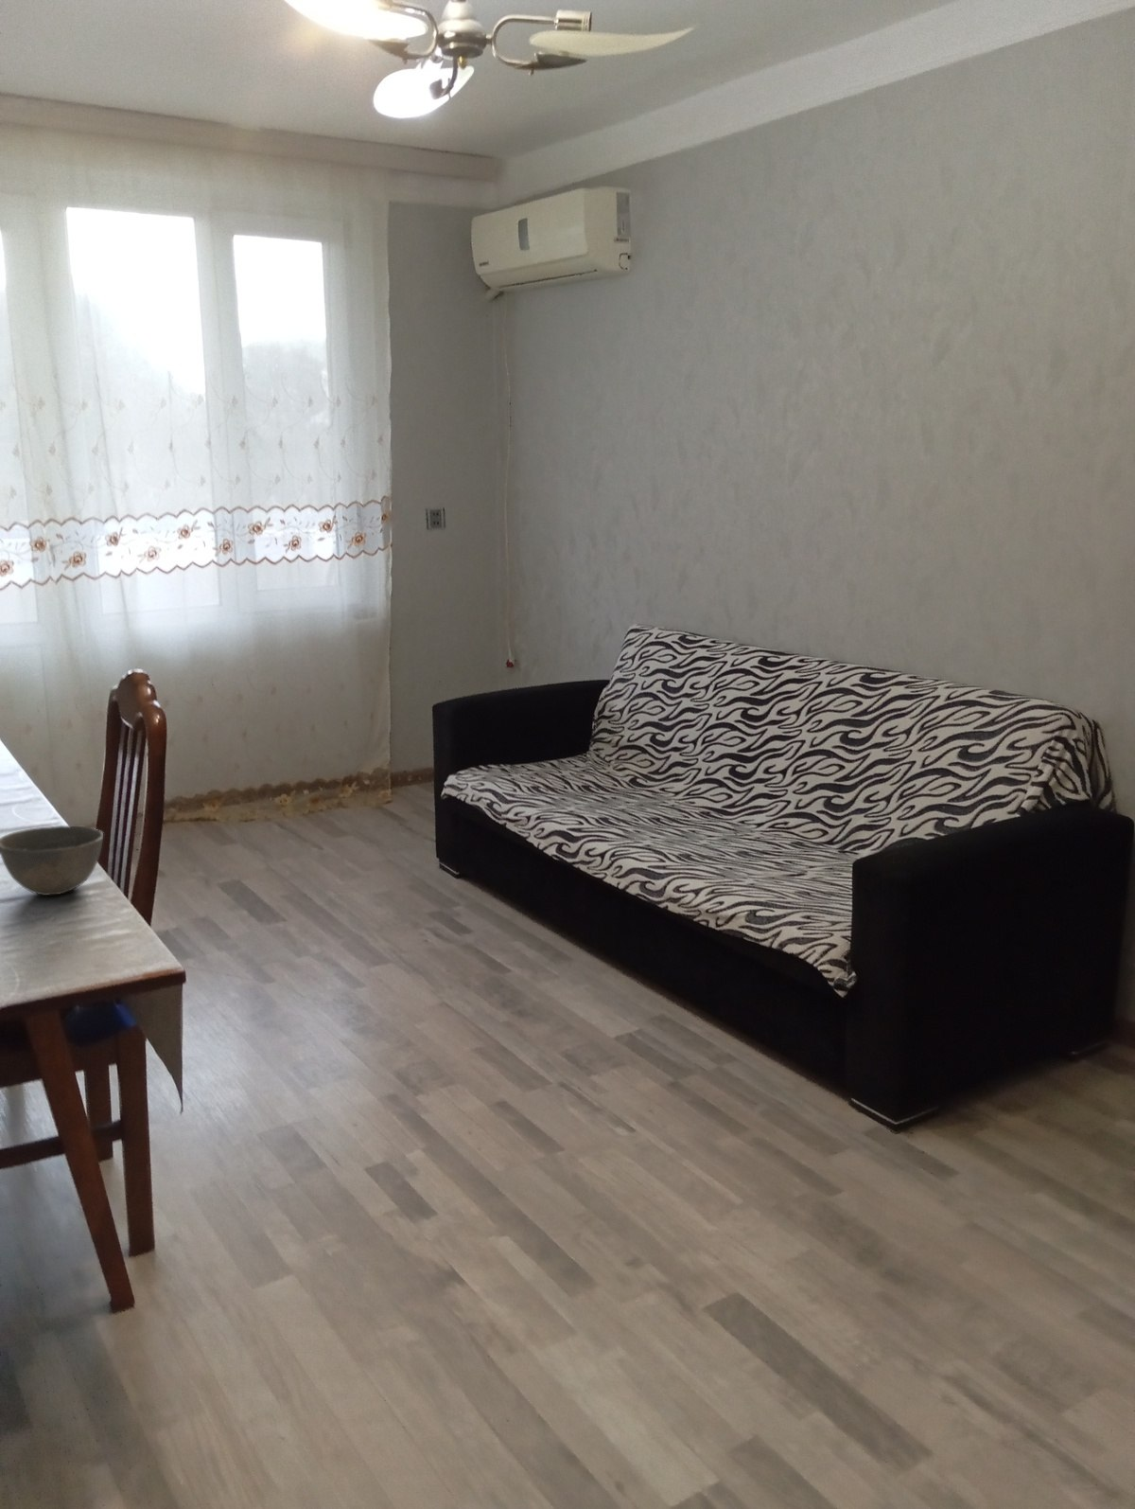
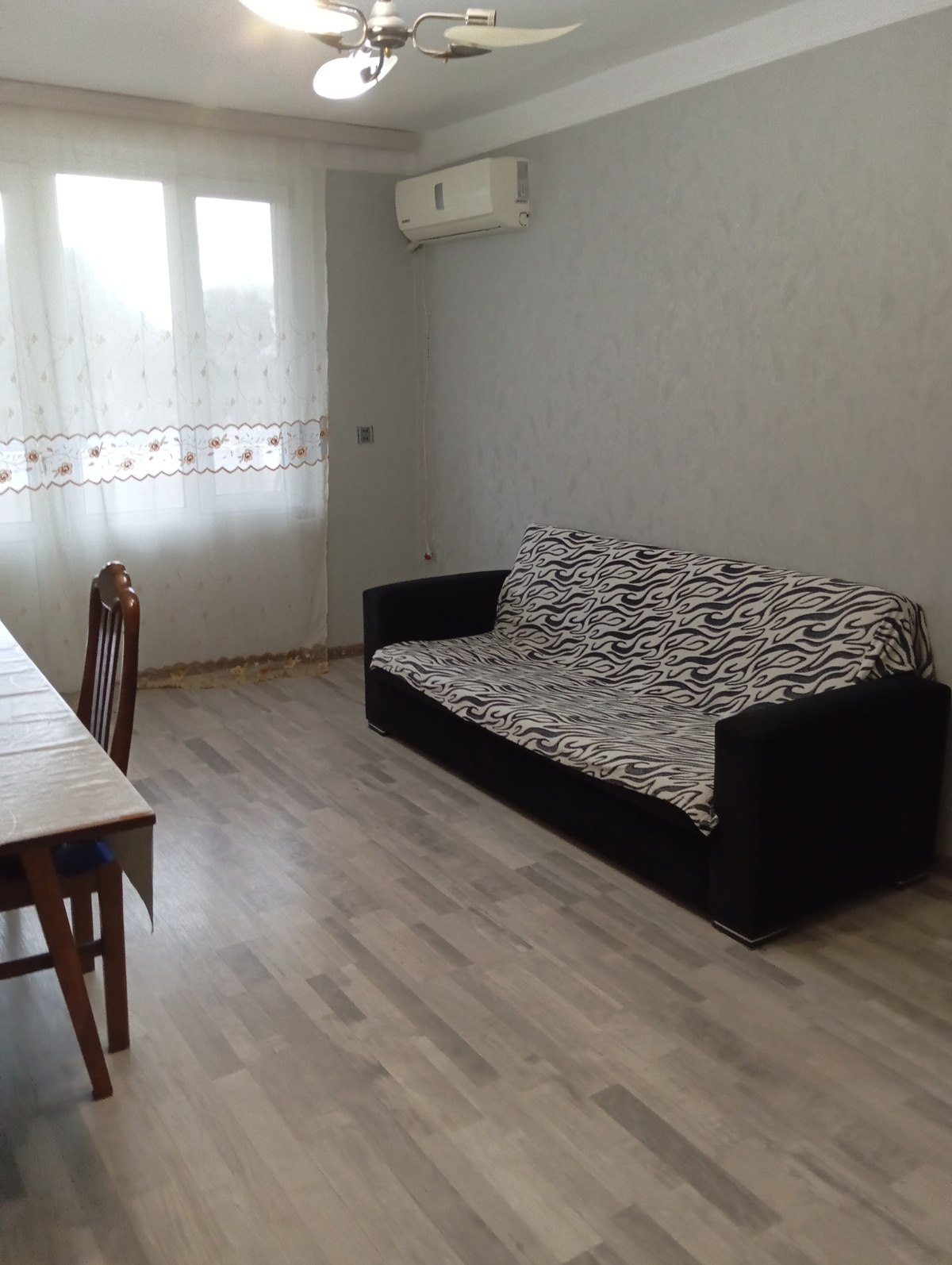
- bowl [0,824,104,897]
